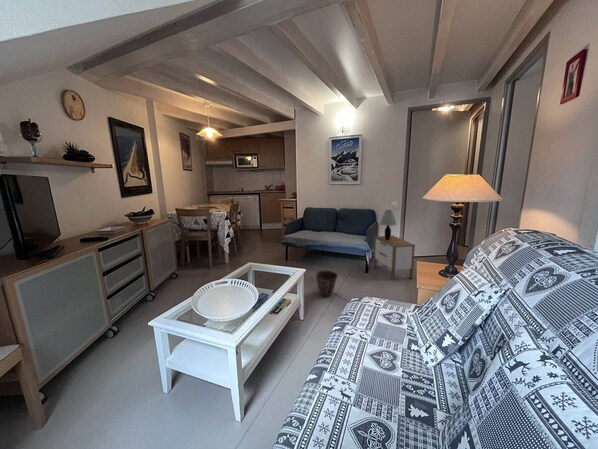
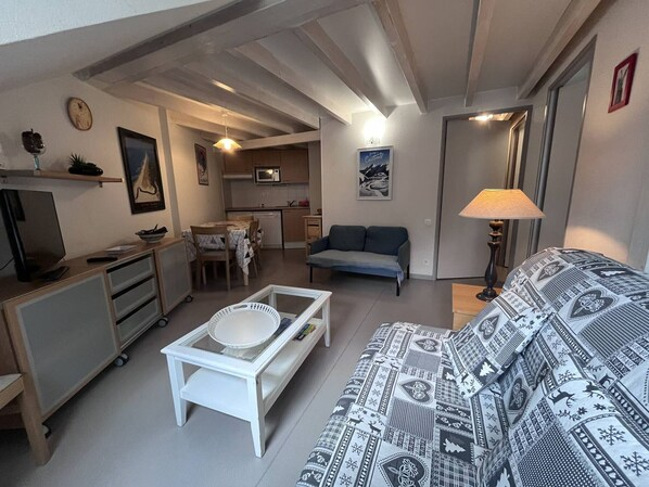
- nightstand [373,235,416,281]
- table lamp [379,209,398,240]
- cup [315,270,339,298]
